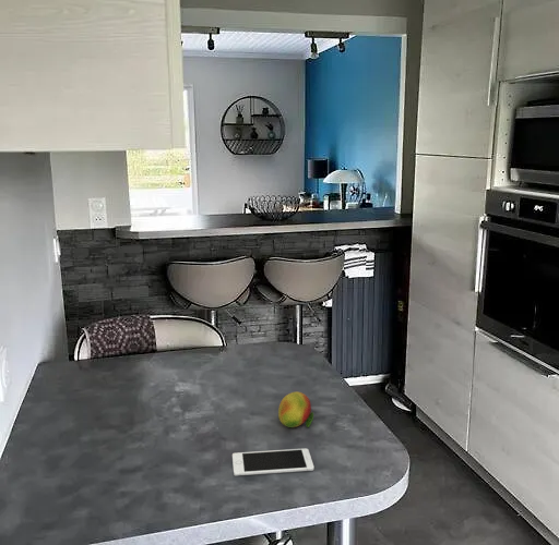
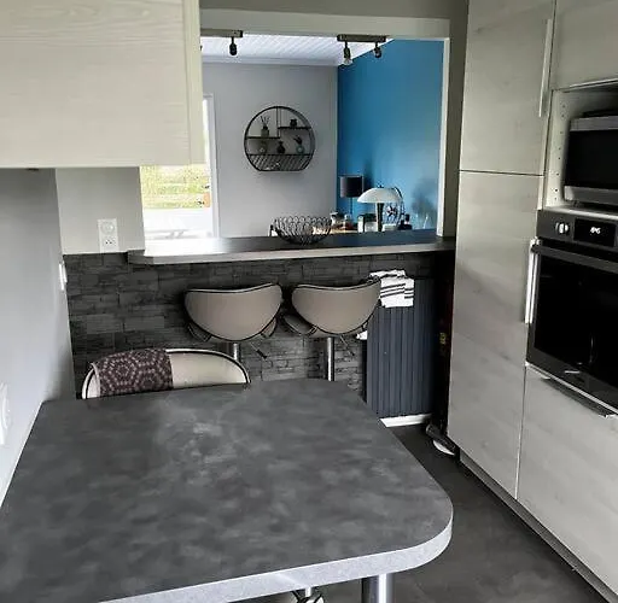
- cell phone [231,448,314,476]
- fruit [277,391,314,428]
